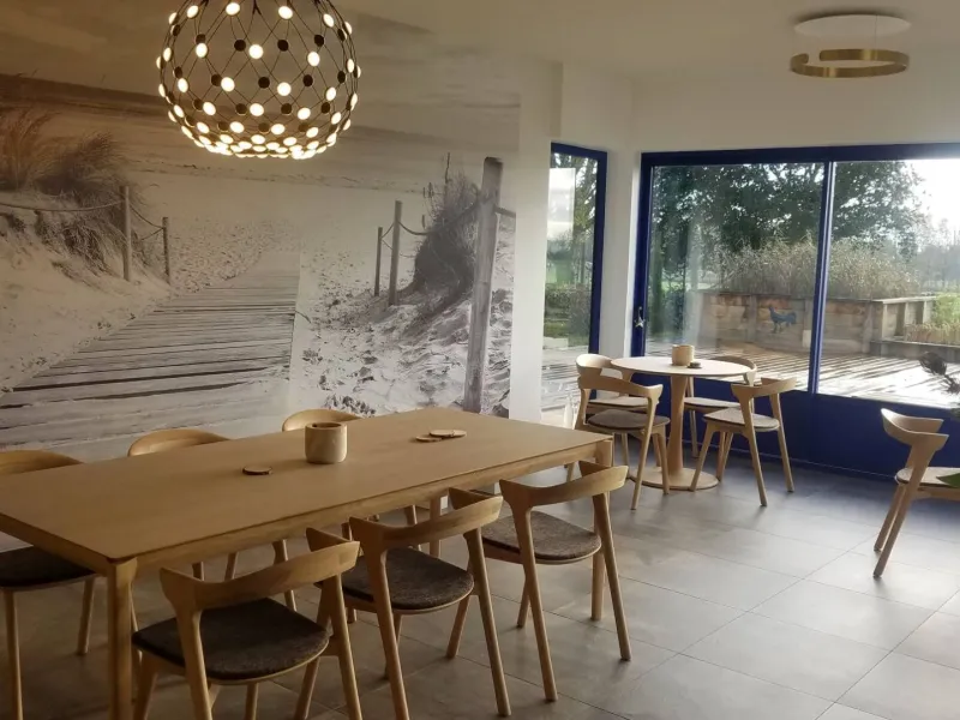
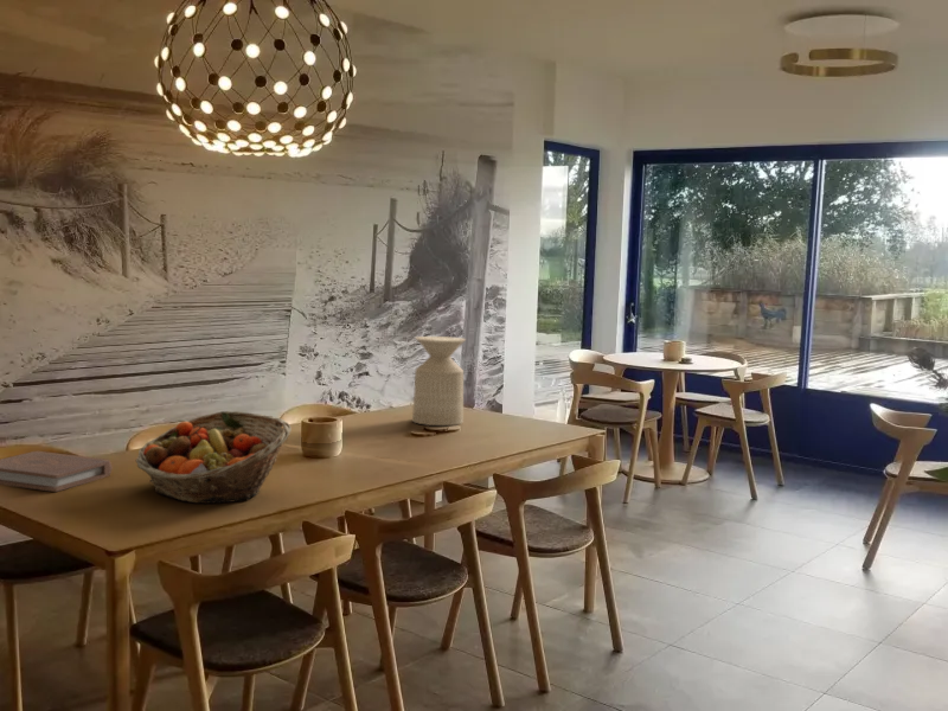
+ side table [411,335,467,427]
+ book [0,450,113,493]
+ fruit basket [135,410,293,505]
